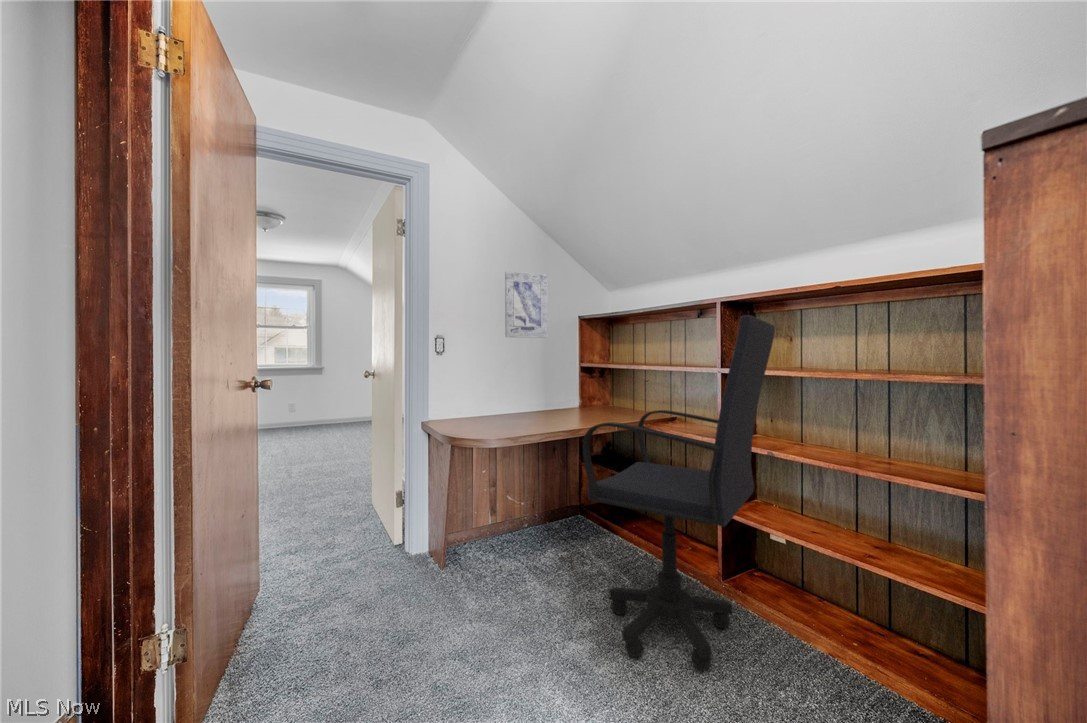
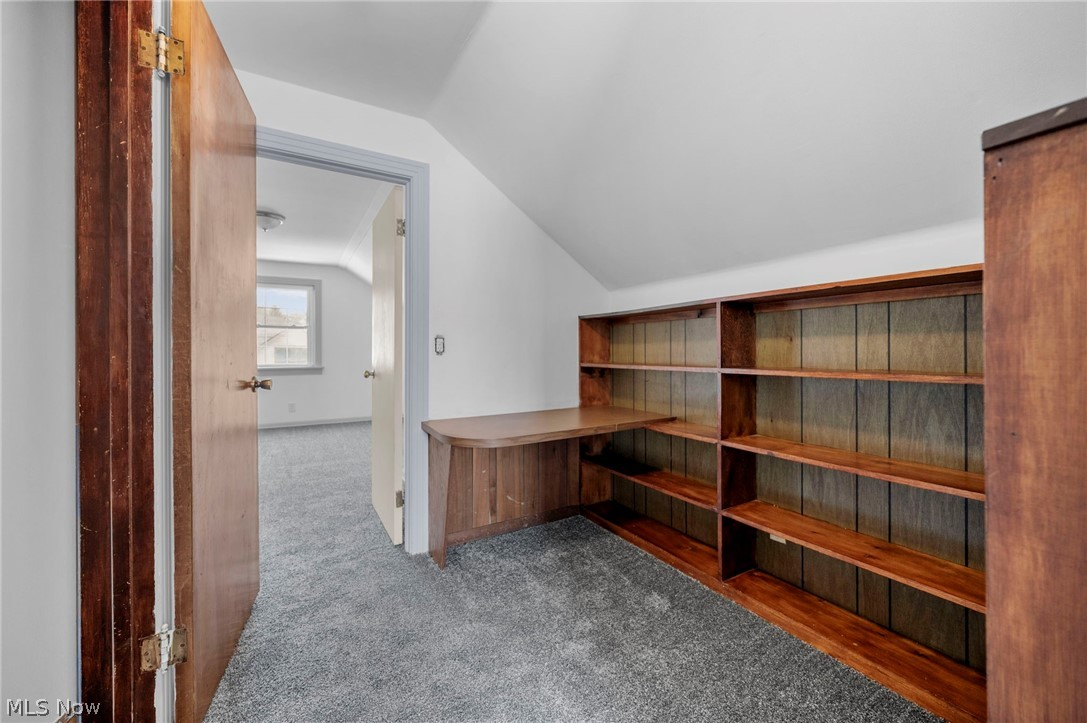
- office chair [581,314,776,671]
- wall art [504,270,549,339]
